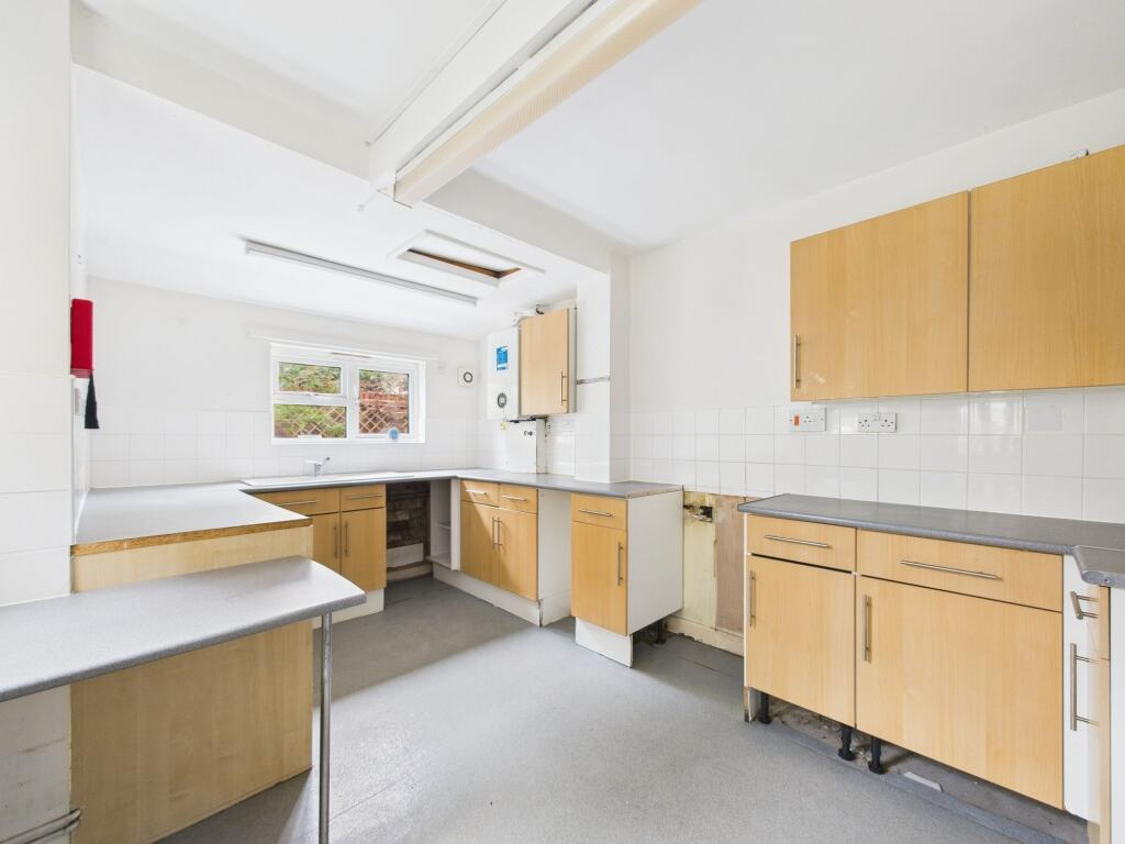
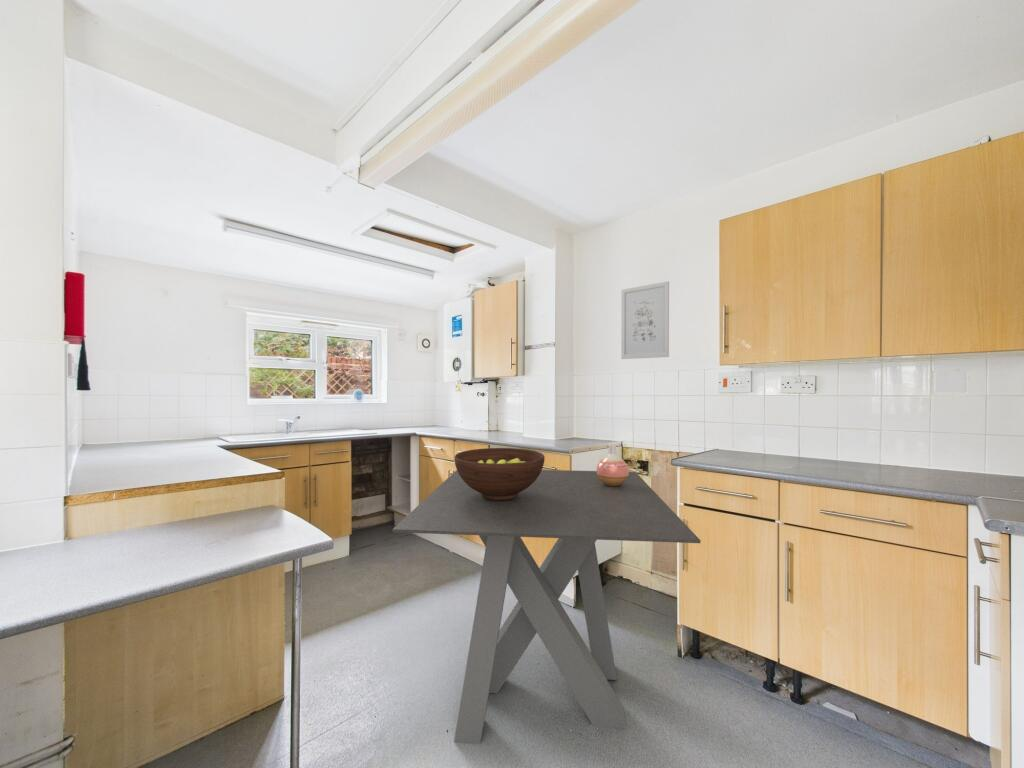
+ vase [596,443,630,486]
+ dining table [391,469,701,745]
+ fruit bowl [453,447,546,500]
+ wall art [620,280,670,360]
